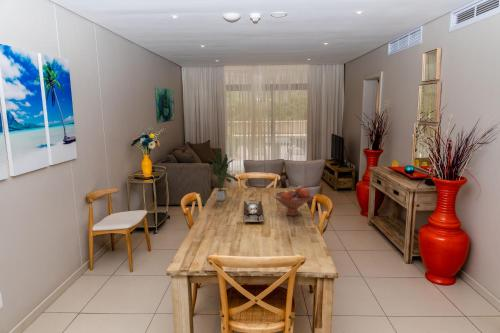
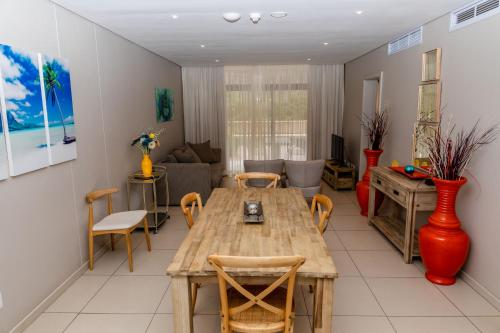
- fruit bowl [273,185,312,217]
- potted plant [207,151,240,202]
